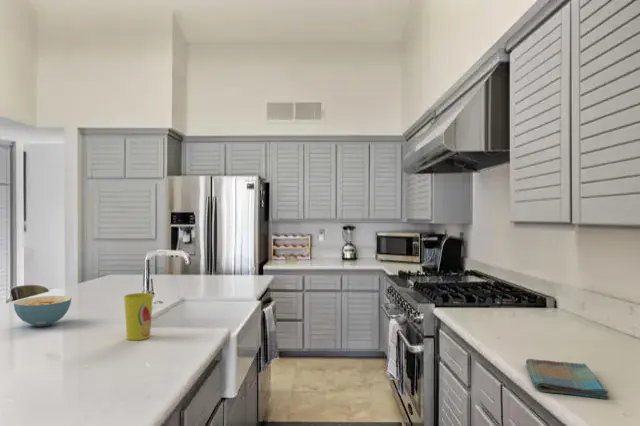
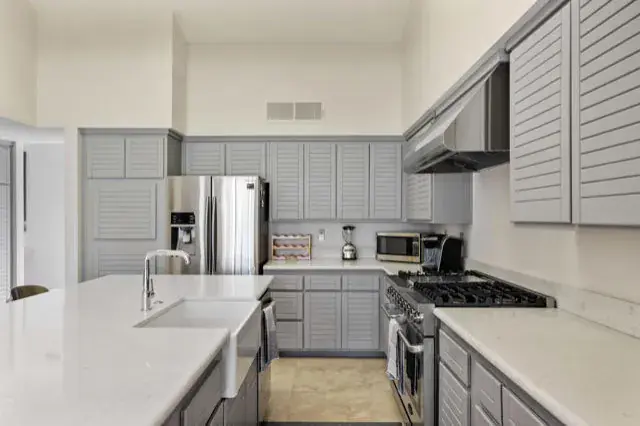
- cereal bowl [13,295,72,328]
- cup [123,292,154,341]
- dish towel [525,358,610,400]
